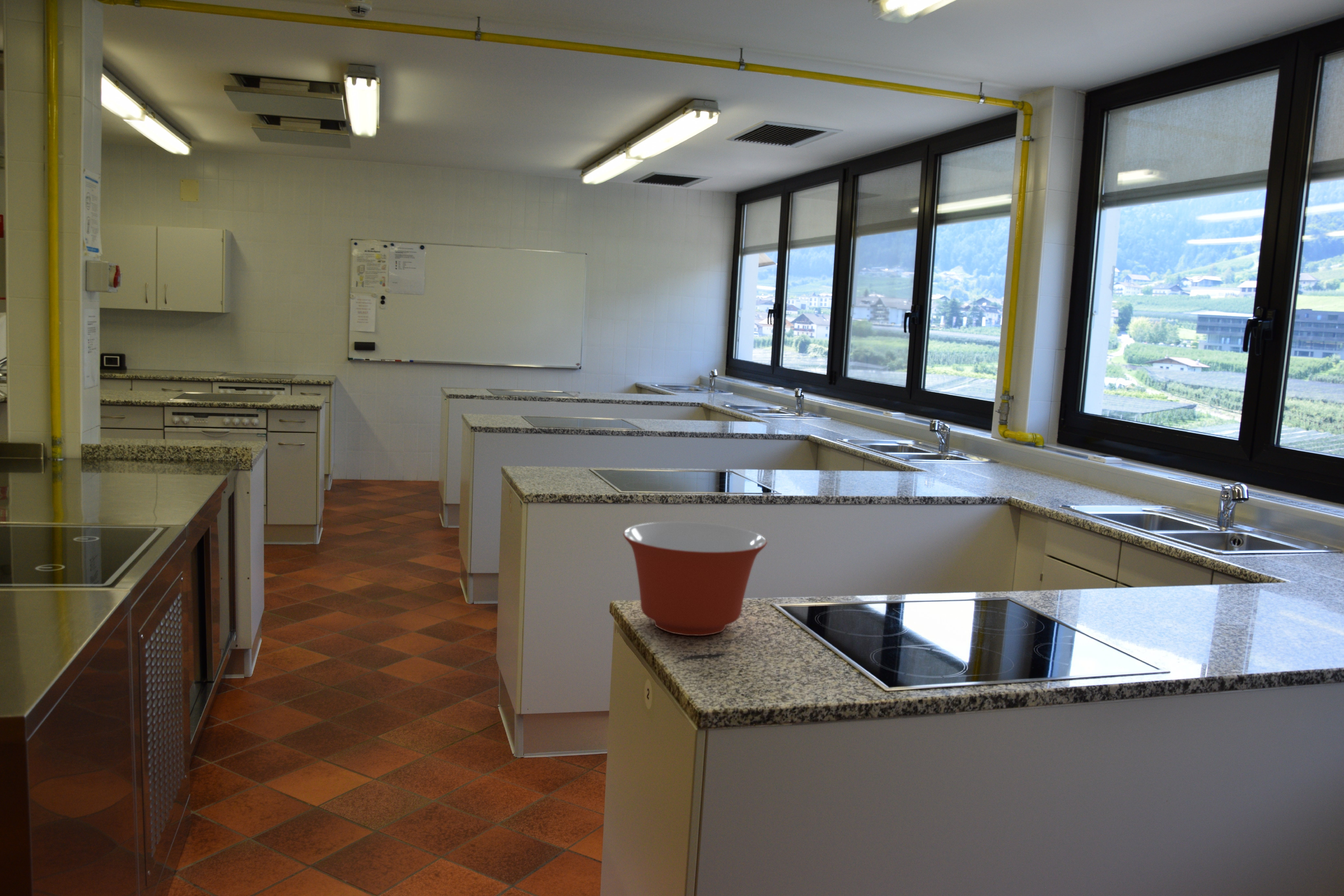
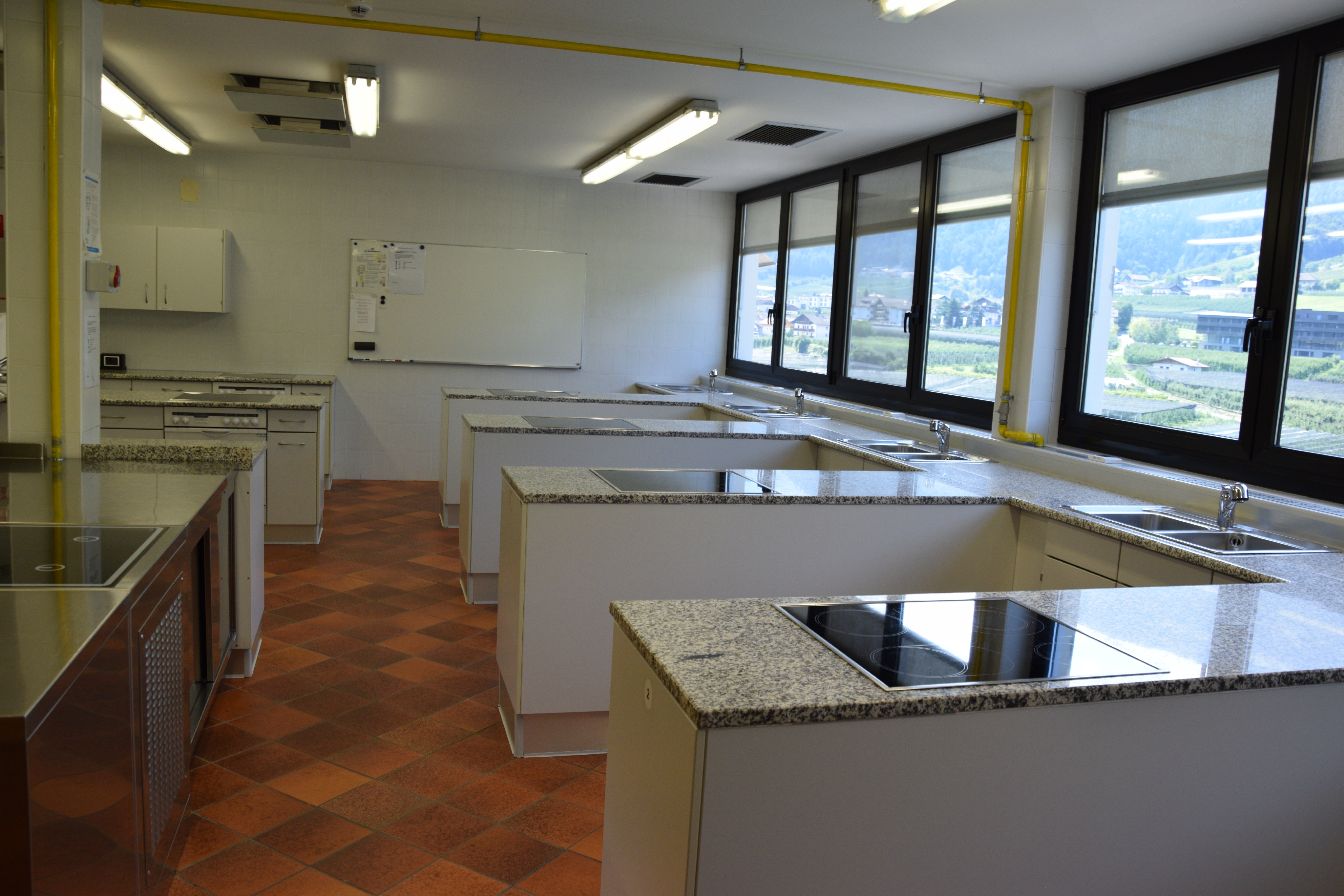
- mixing bowl [622,522,767,636]
